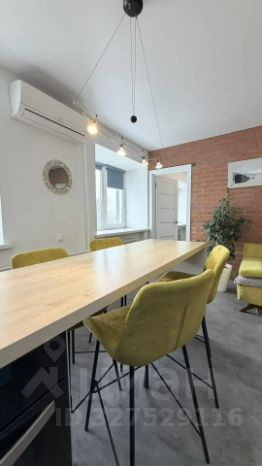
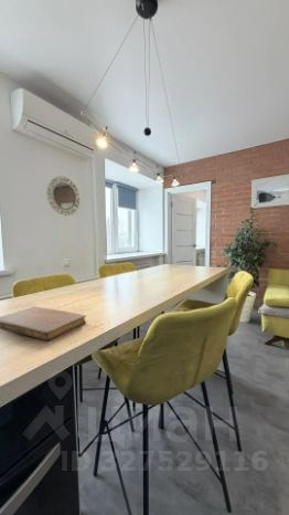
+ notebook [0,306,87,341]
